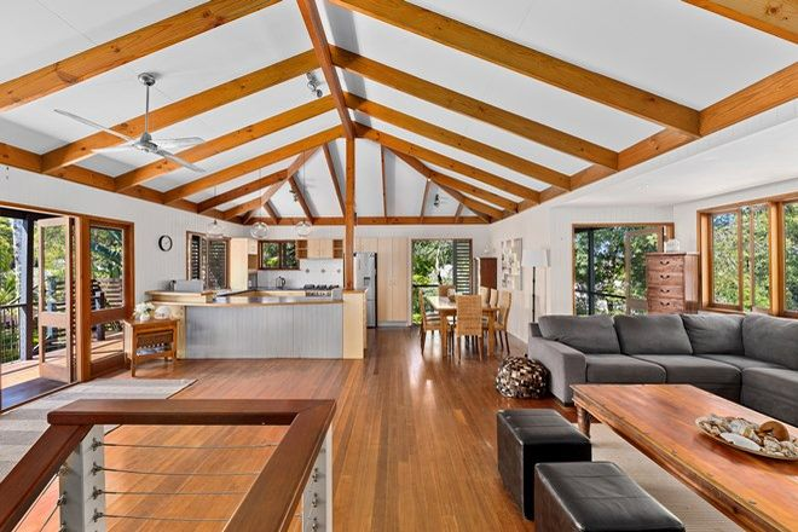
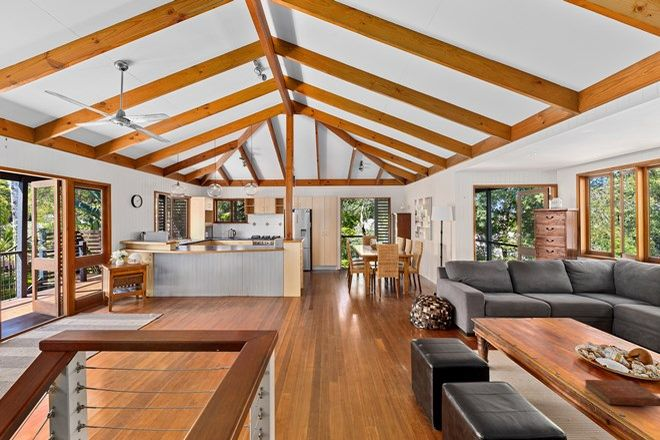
+ bible [584,379,660,407]
